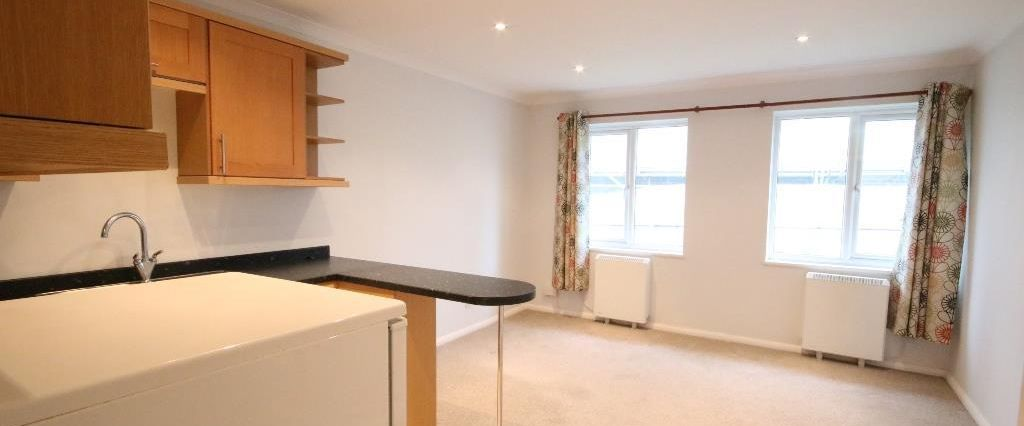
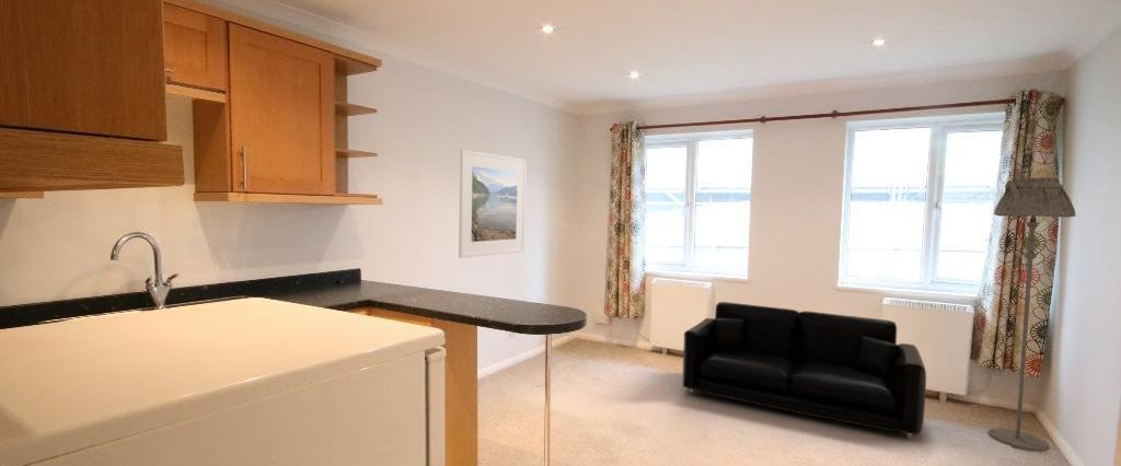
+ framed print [458,149,528,259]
+ loveseat [681,301,927,440]
+ floor lamp [987,176,1076,453]
